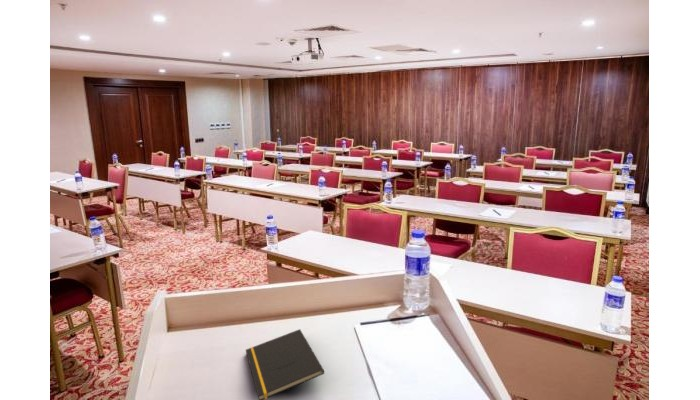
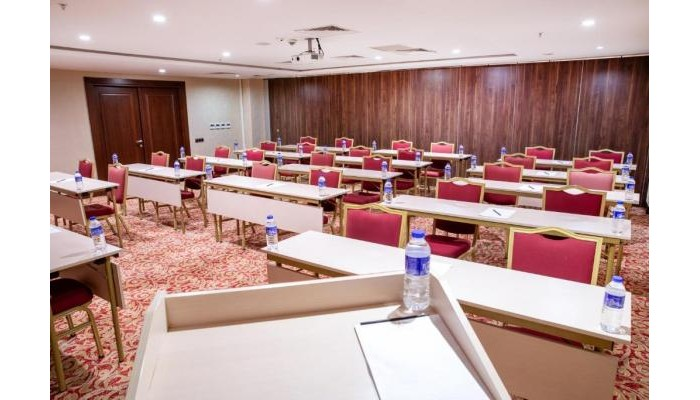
- notepad [245,328,325,400]
